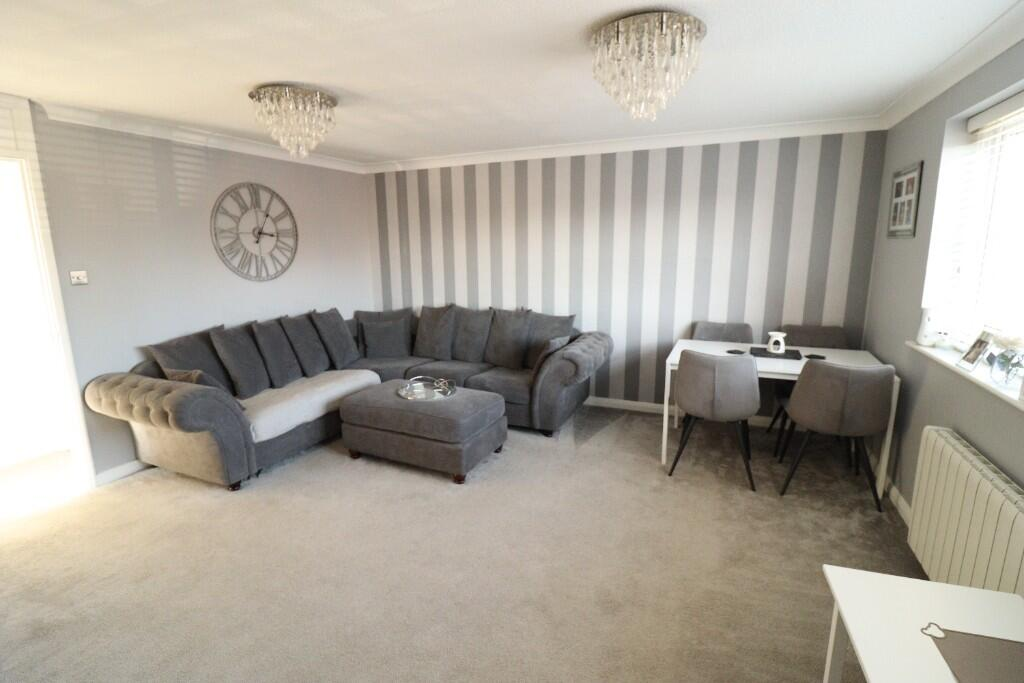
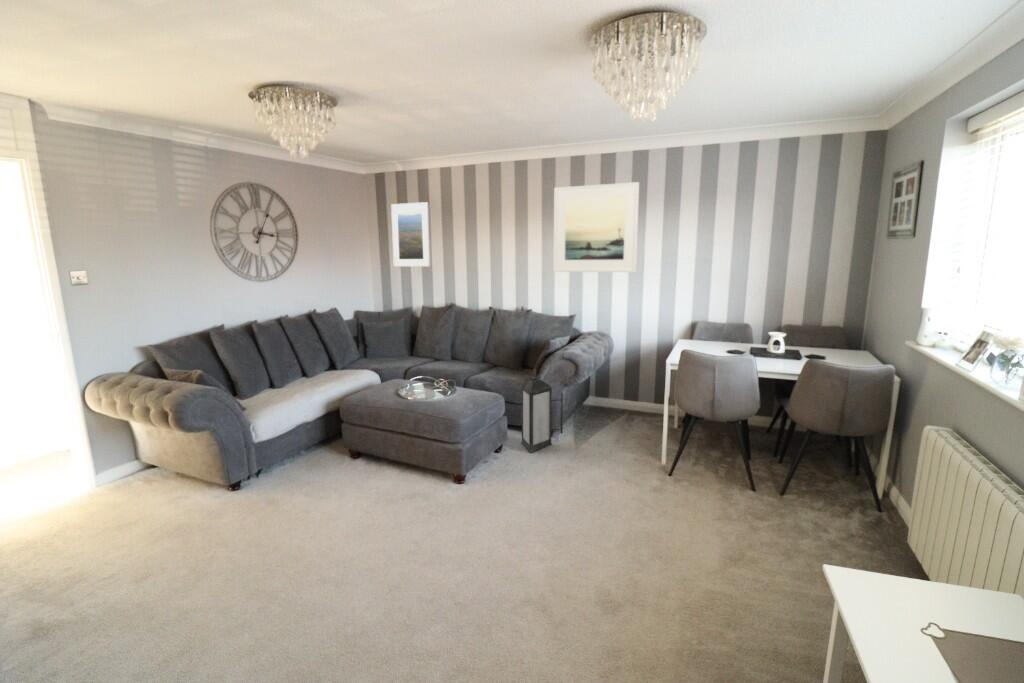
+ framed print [552,181,640,273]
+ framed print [390,201,431,268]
+ lantern [520,368,564,453]
